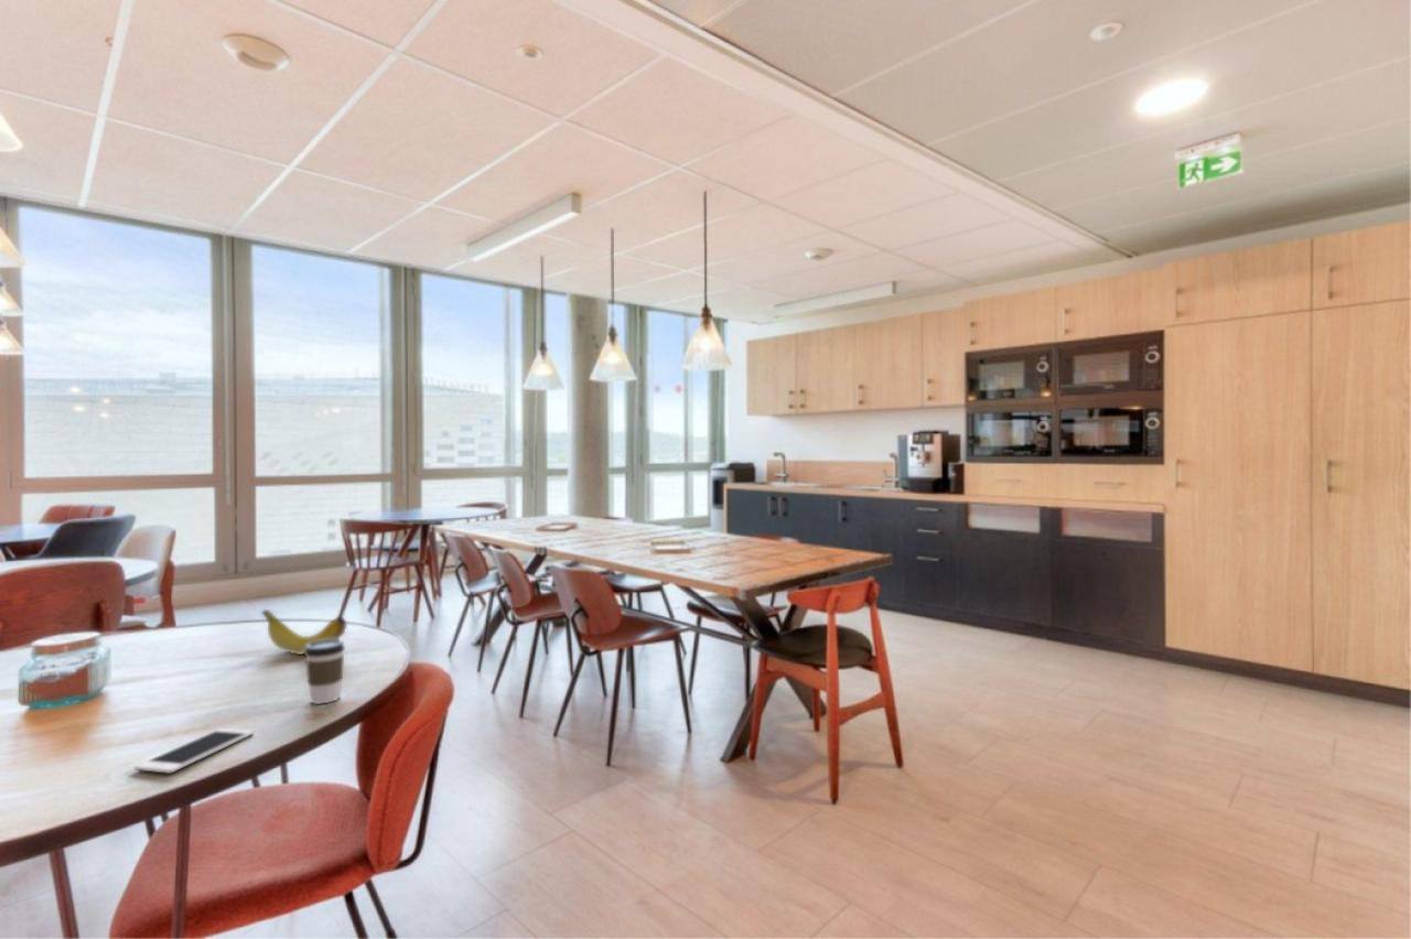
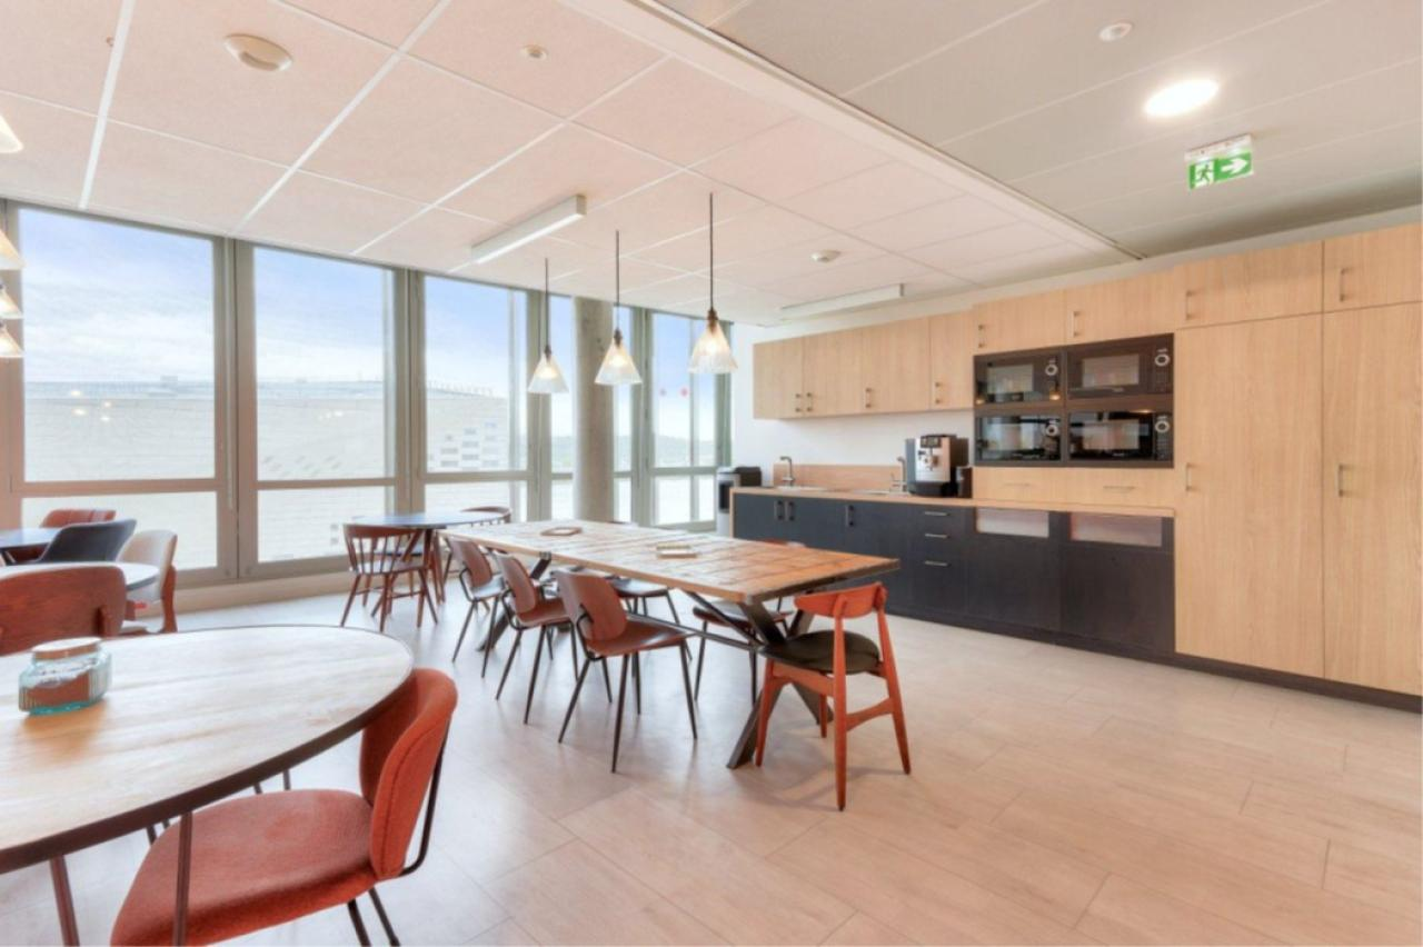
- cell phone [133,727,255,774]
- coffee cup [303,638,346,705]
- fruit [260,608,348,656]
